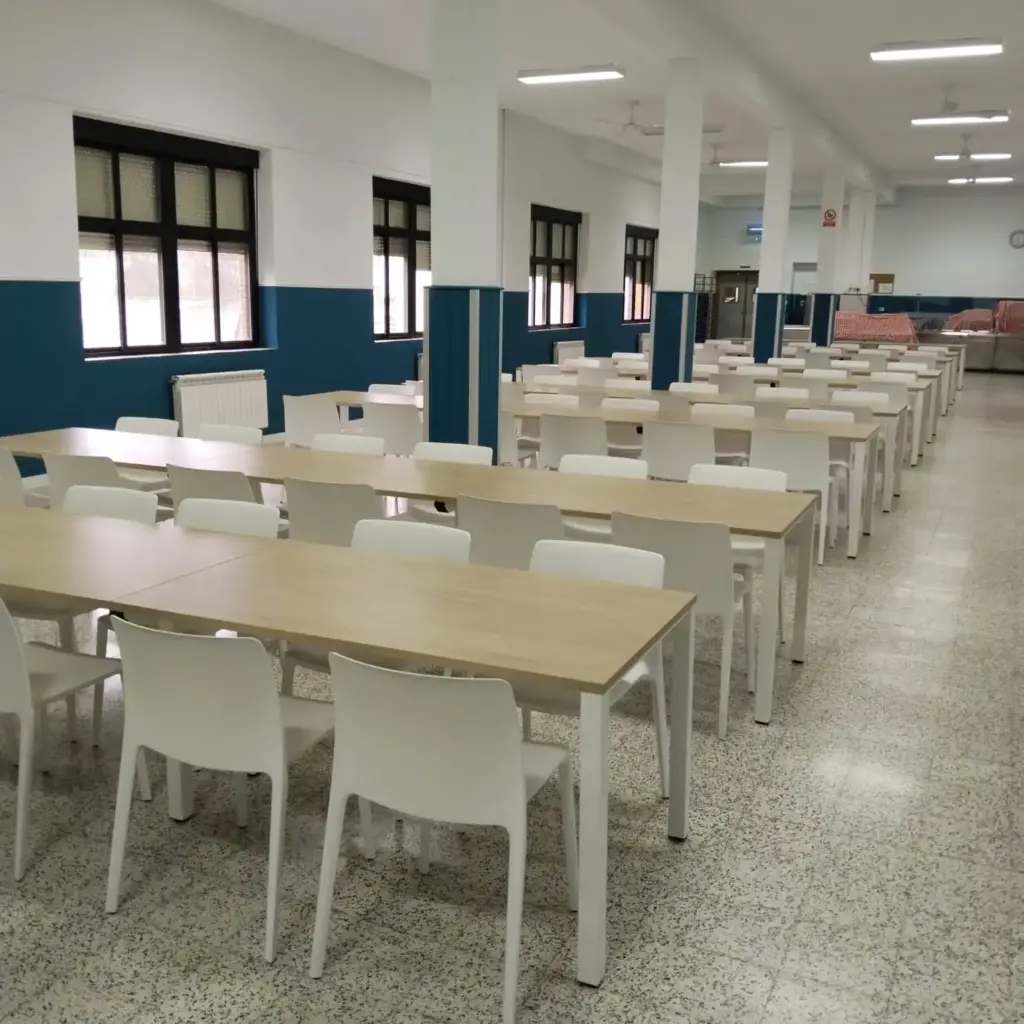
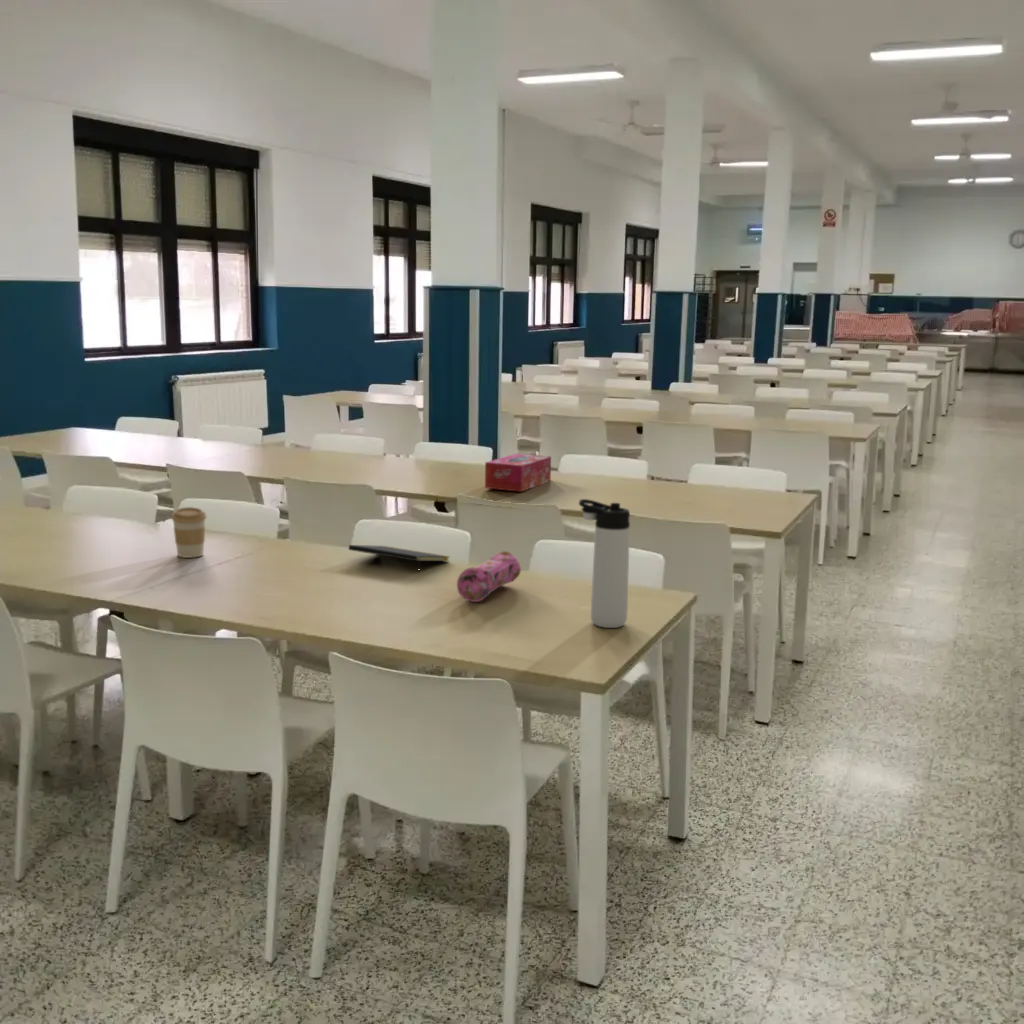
+ pencil case [456,550,522,603]
+ tissue box [484,453,552,493]
+ thermos bottle [578,498,631,629]
+ notepad [348,544,451,574]
+ coffee cup [171,506,208,559]
